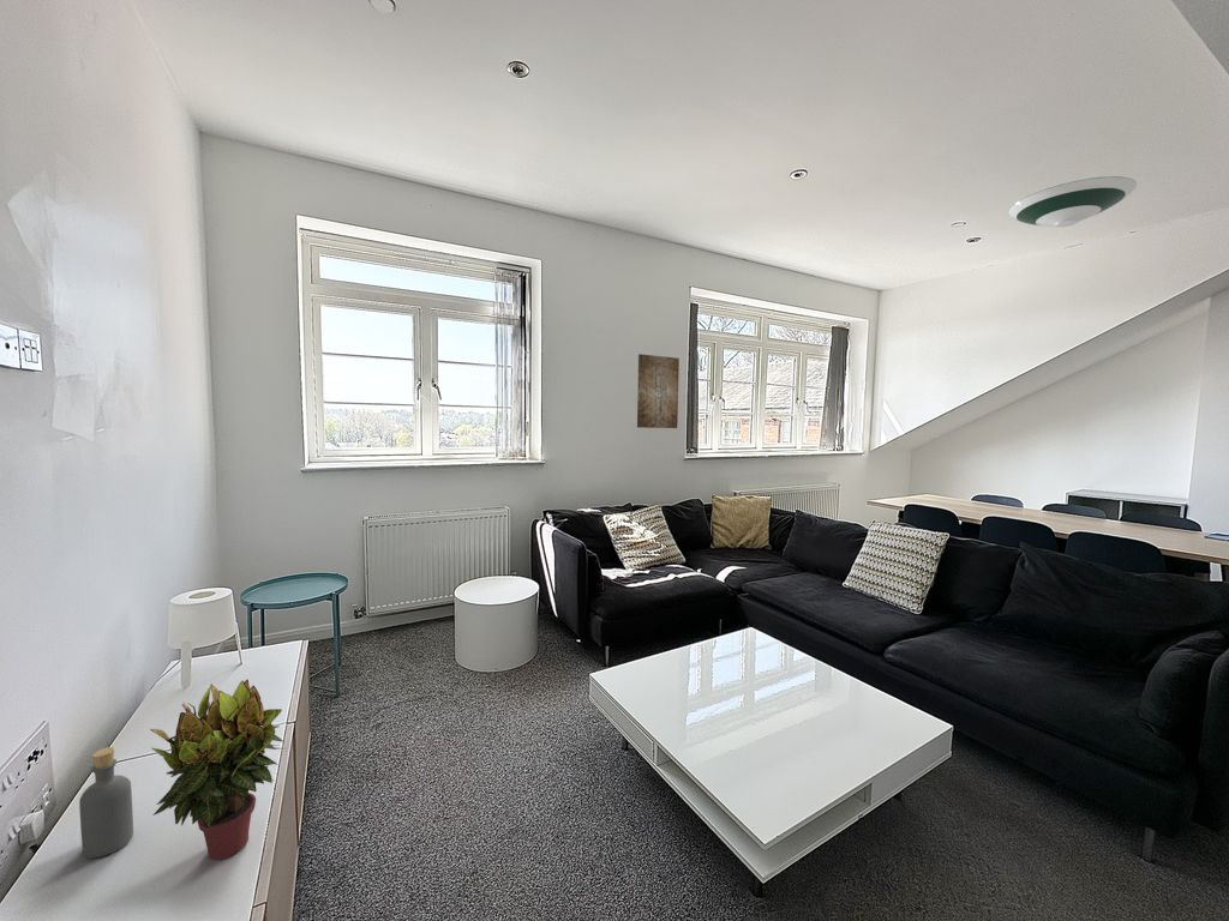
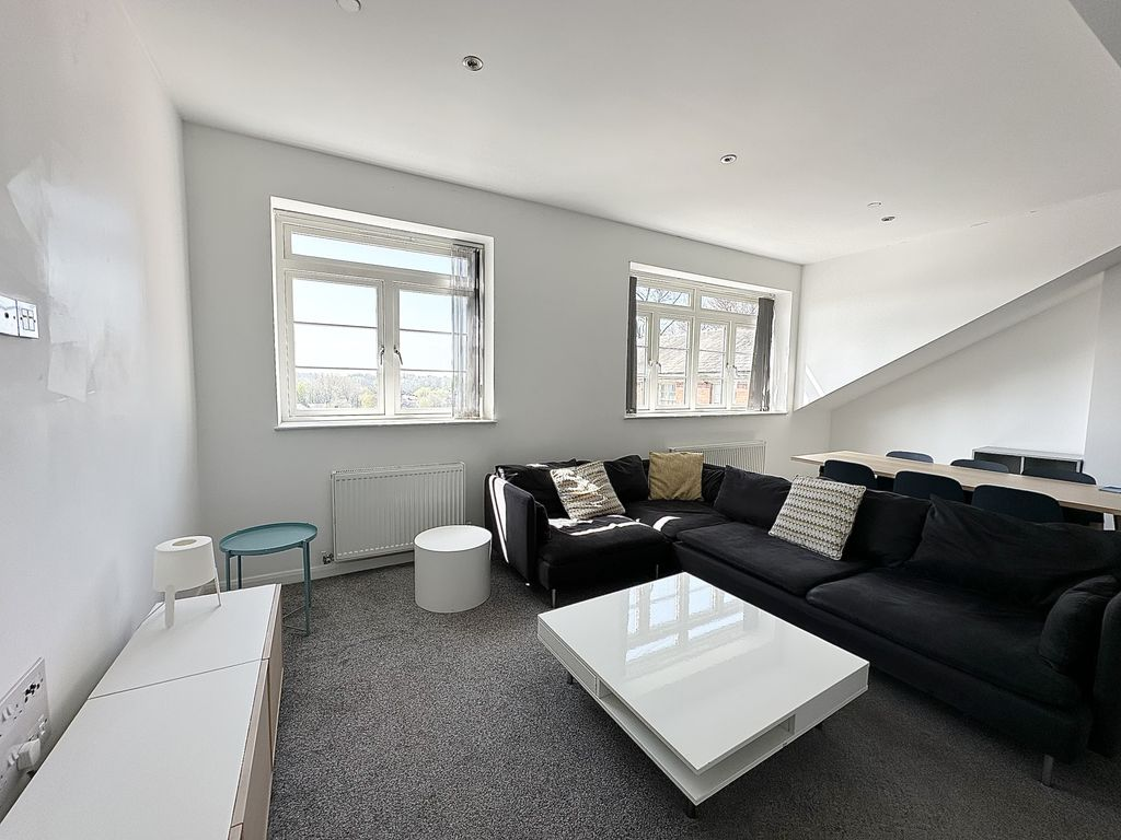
- potted plant [149,679,286,861]
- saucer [1007,175,1138,229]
- bottle [78,746,134,860]
- wall art [636,353,681,429]
